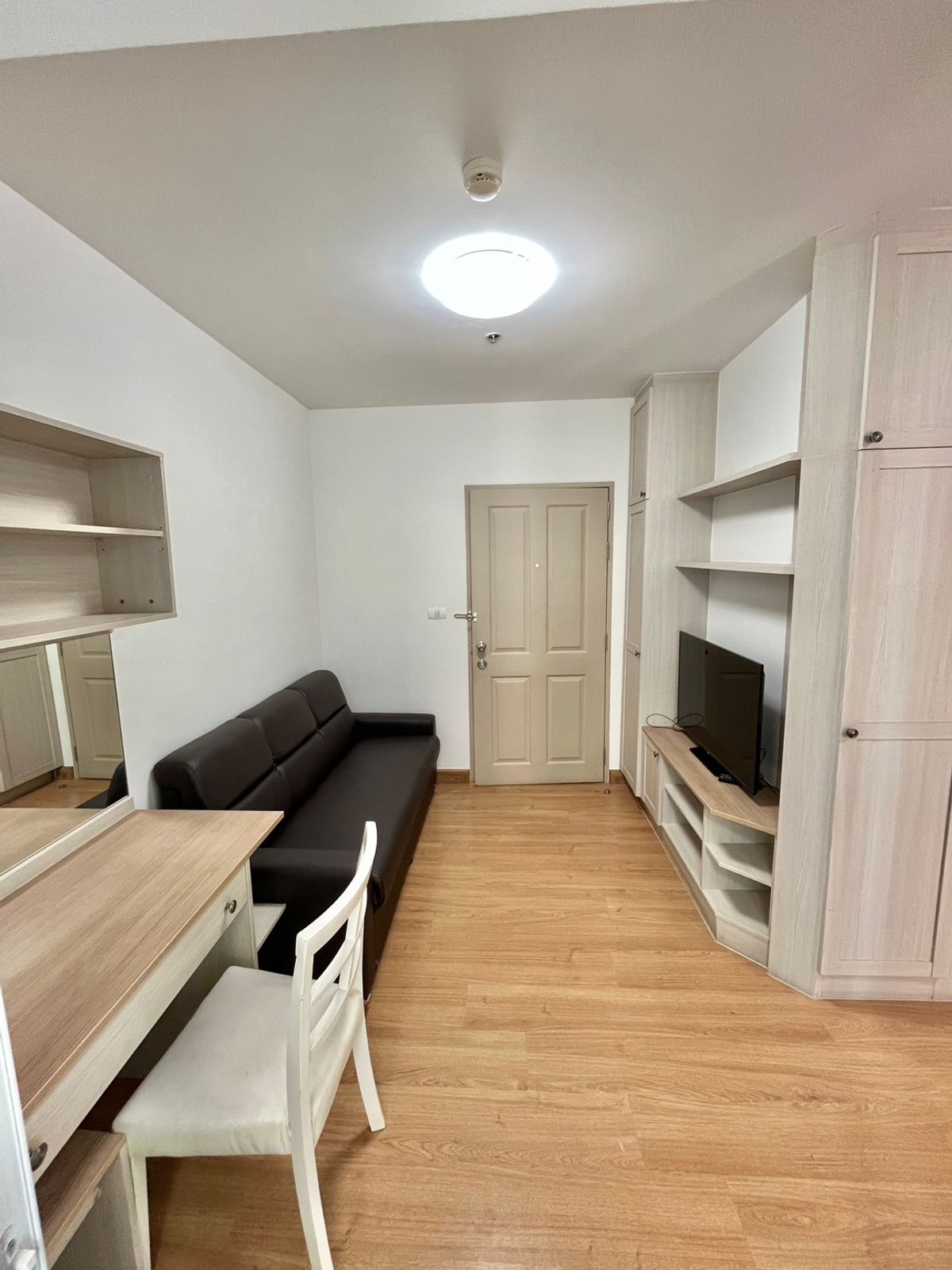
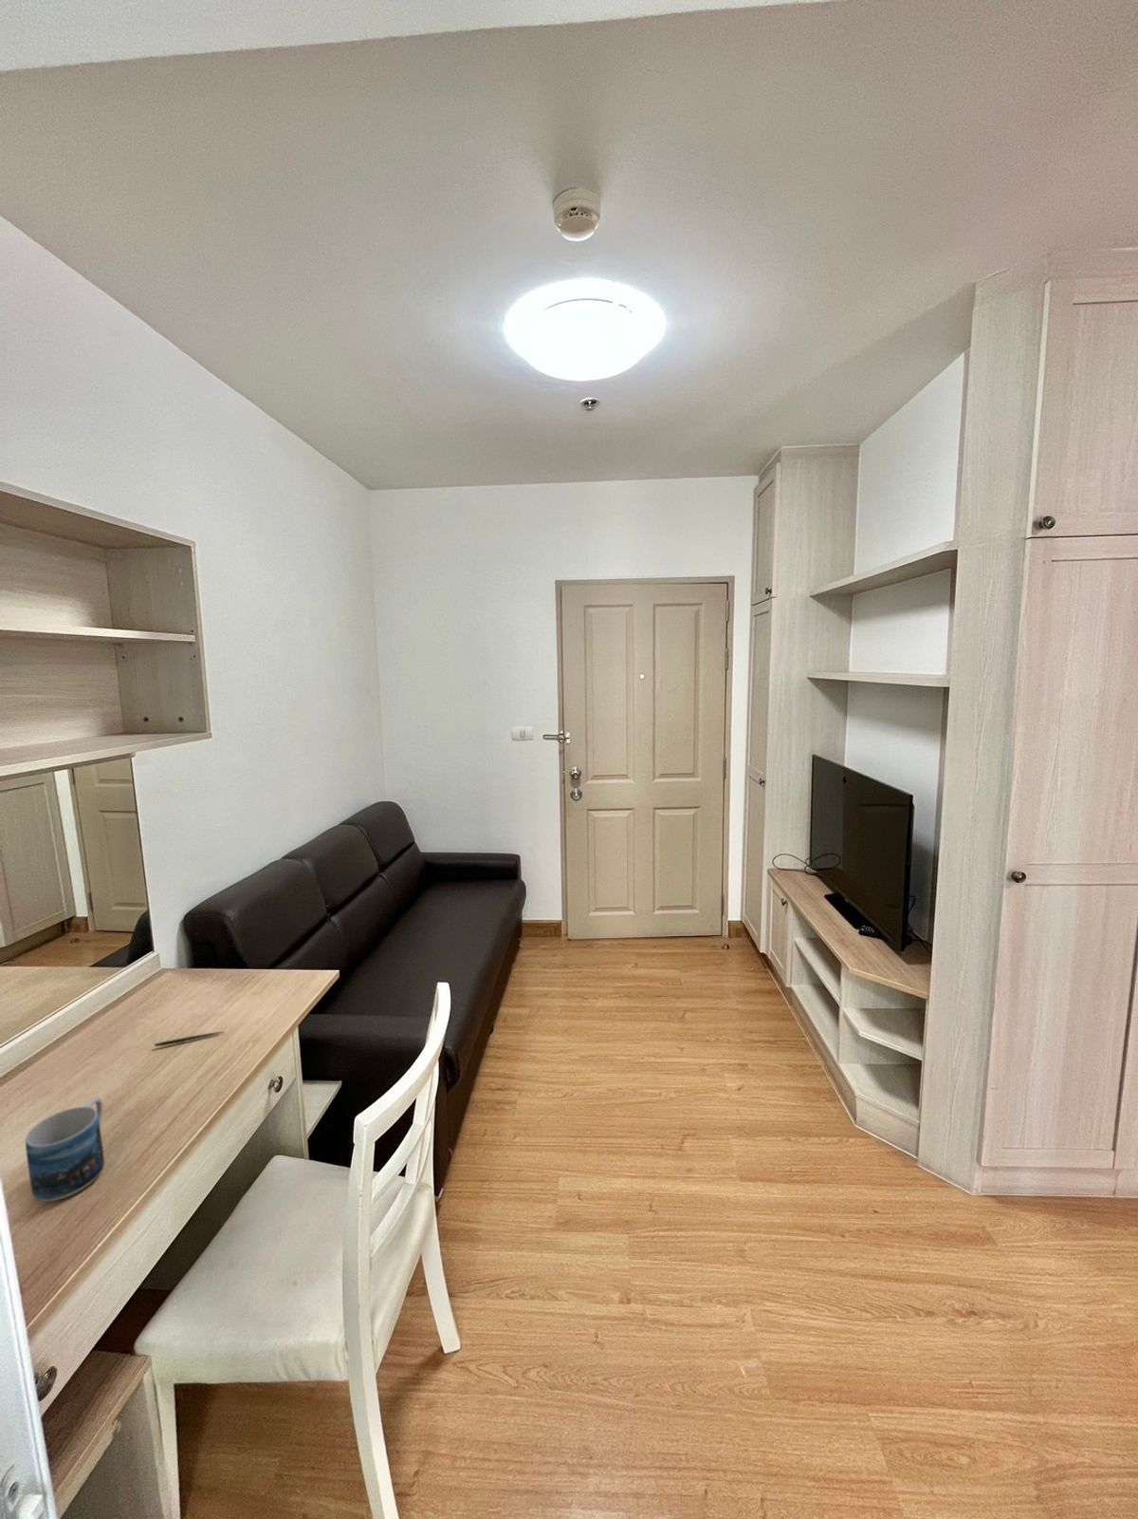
+ mug [25,1097,105,1203]
+ pen [154,1031,225,1048]
